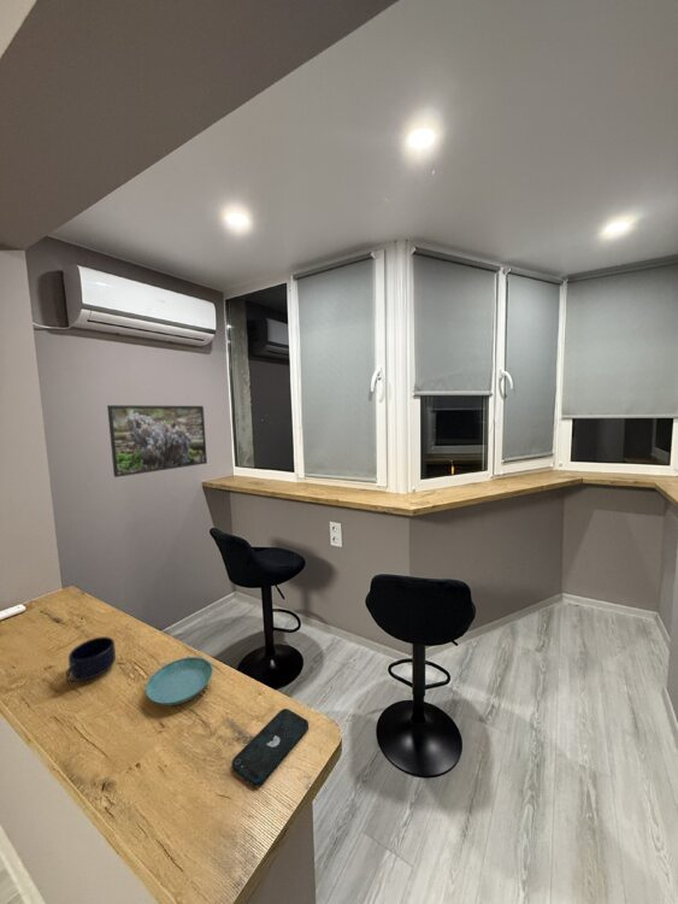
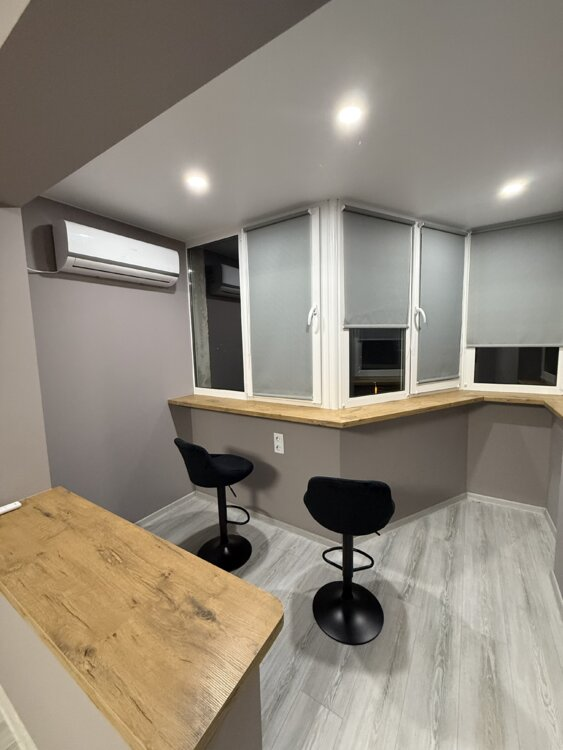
- mug [65,635,117,686]
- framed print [106,404,208,479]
- smartphone [231,708,309,787]
- saucer [145,656,214,706]
